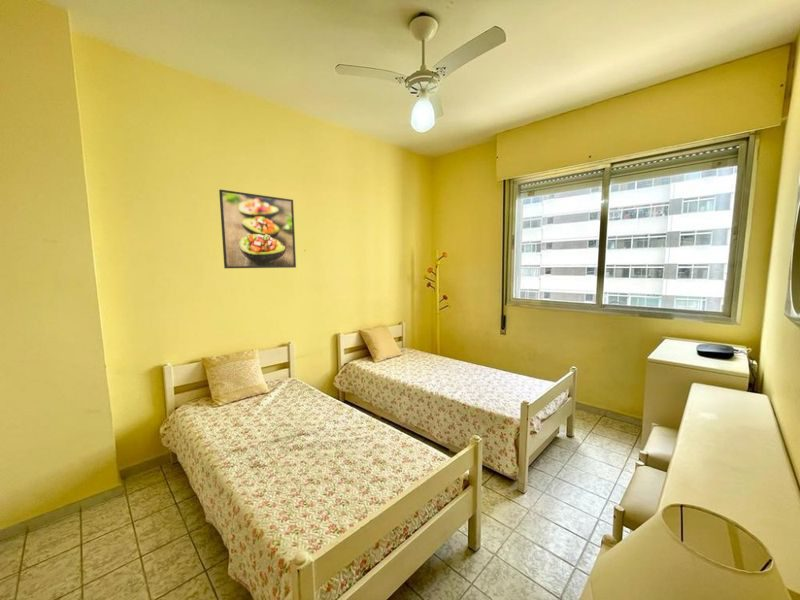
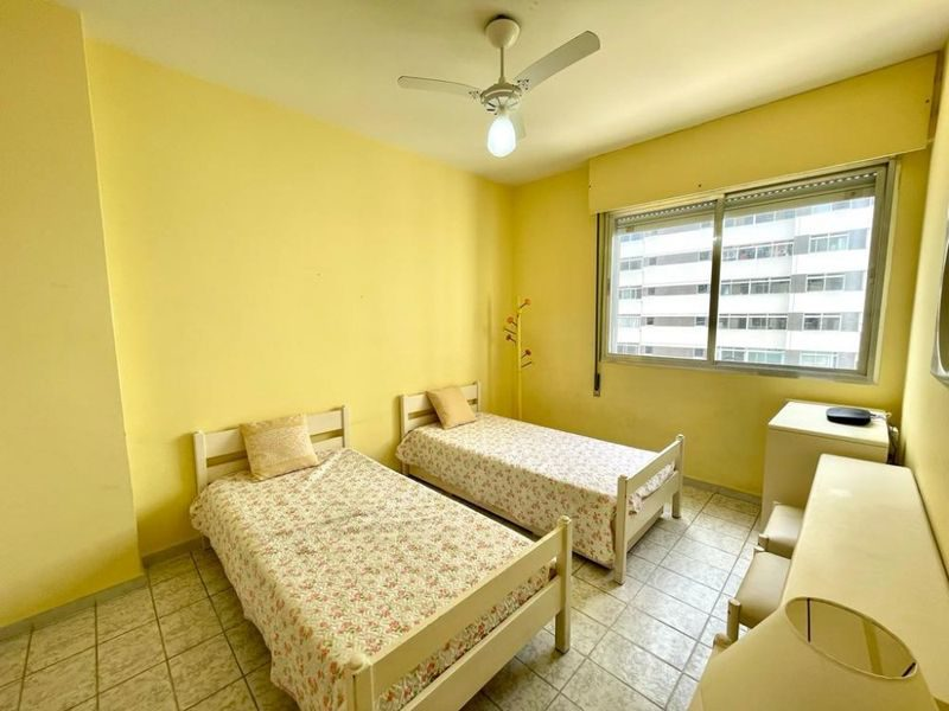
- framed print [218,188,297,269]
